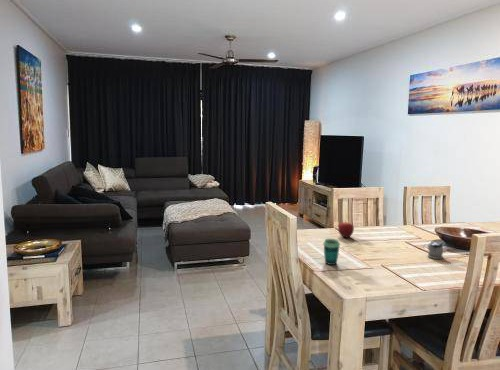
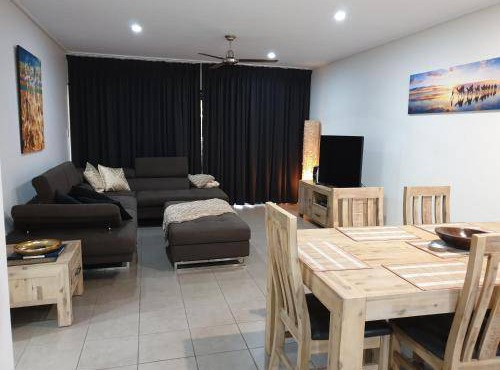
- cup [322,238,341,266]
- fruit [337,220,355,239]
- tea glass holder [422,242,444,260]
